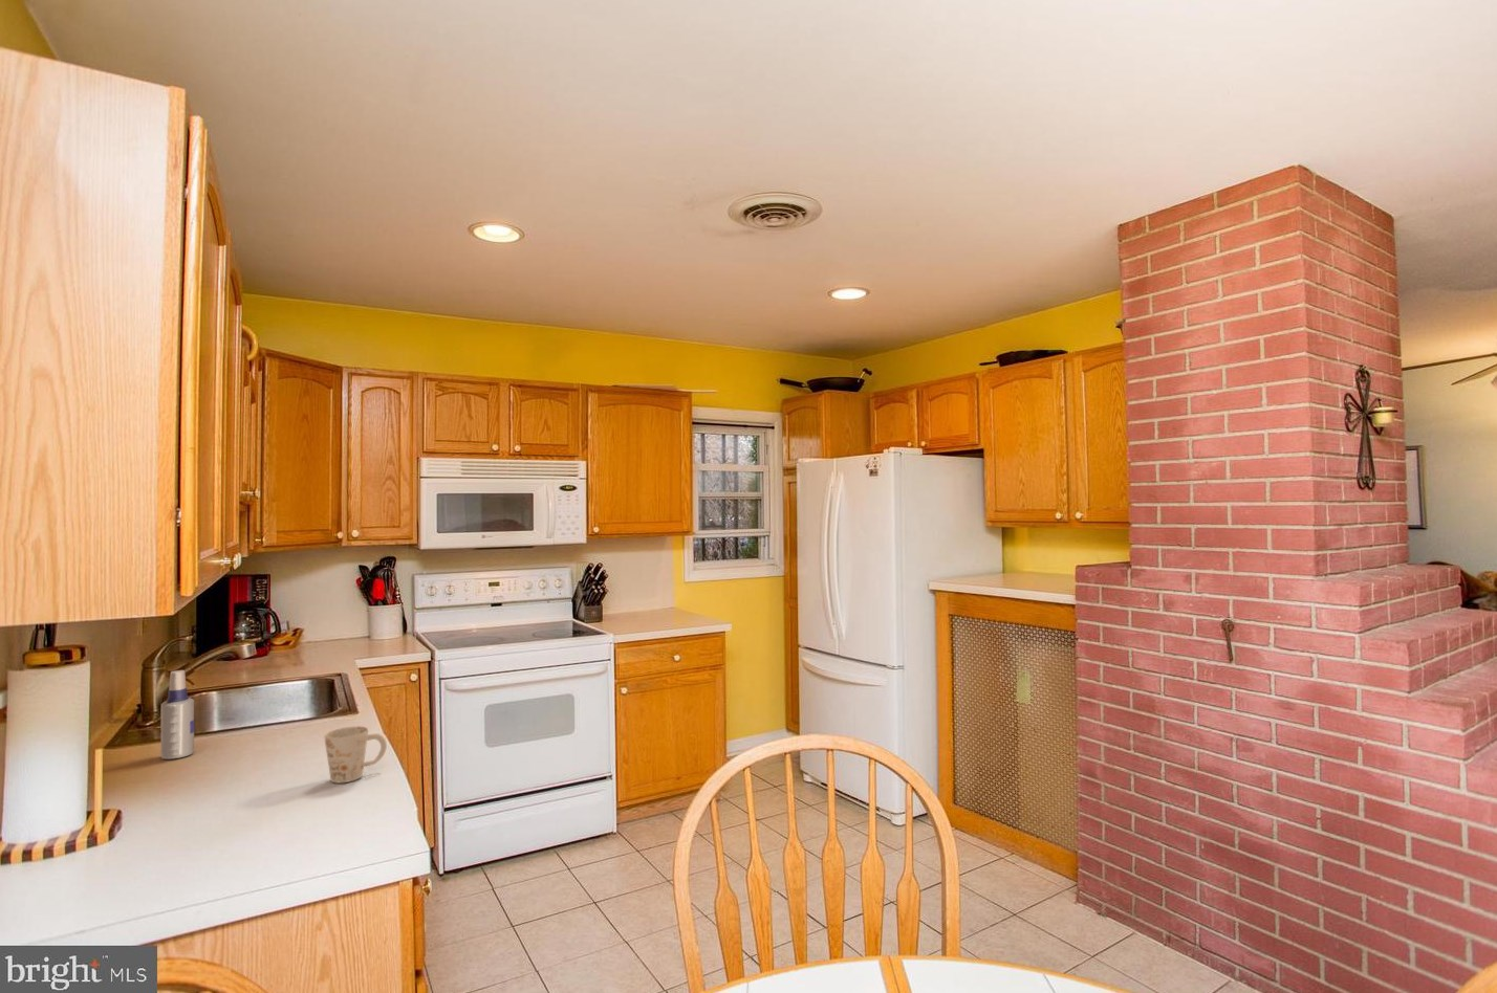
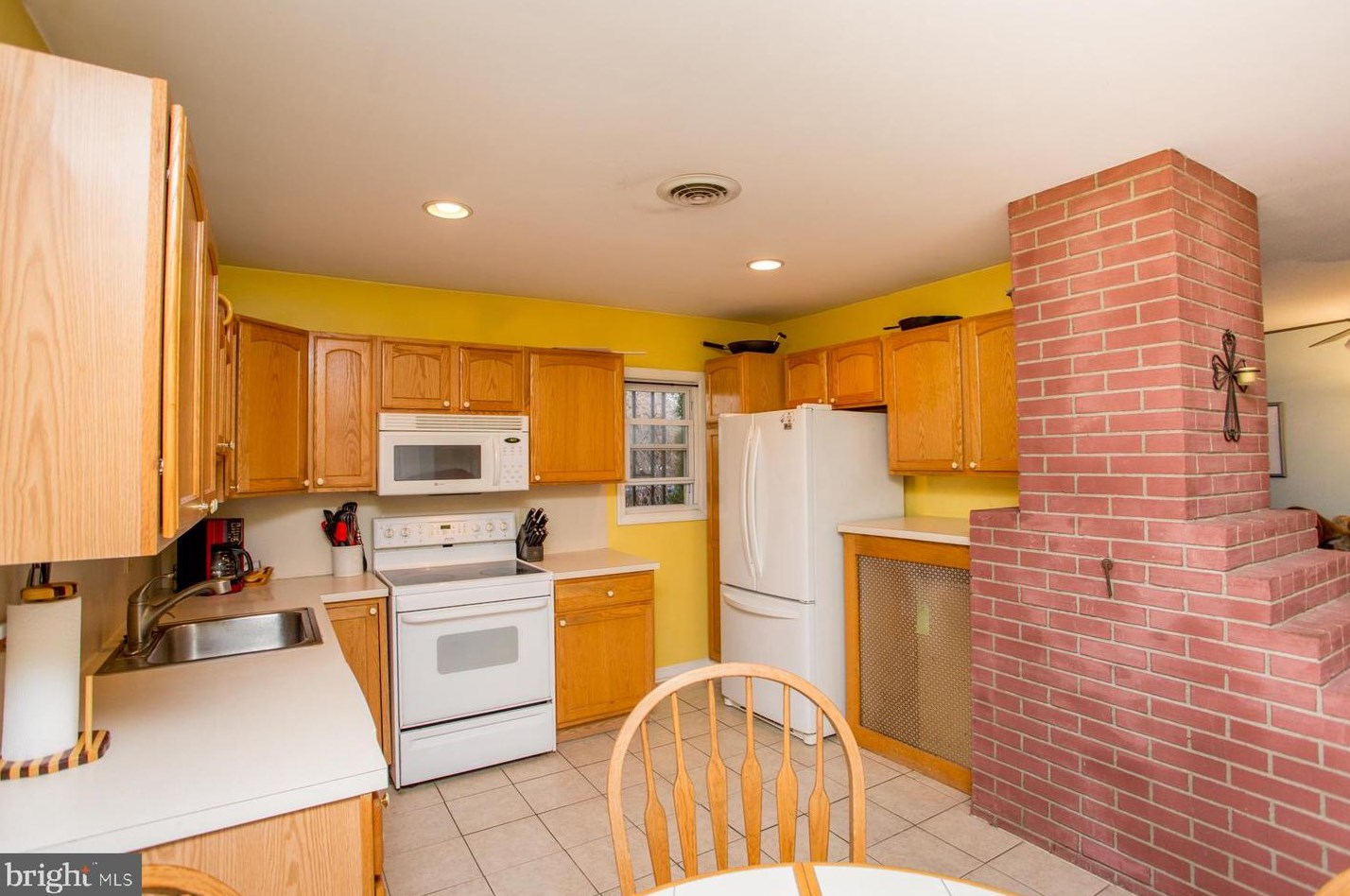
- mug [324,726,388,784]
- spray bottle [161,669,195,760]
